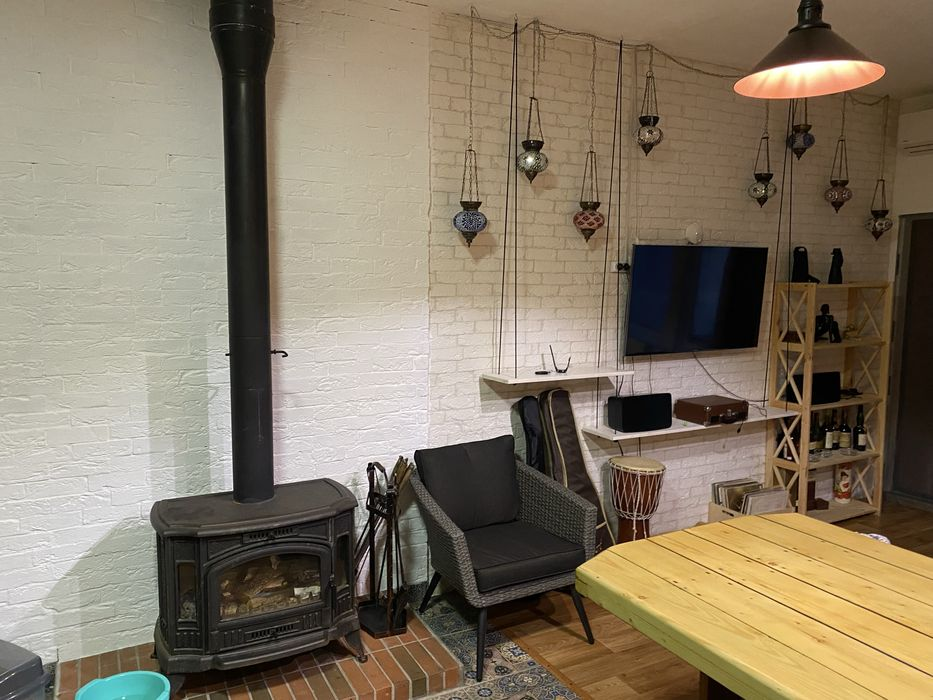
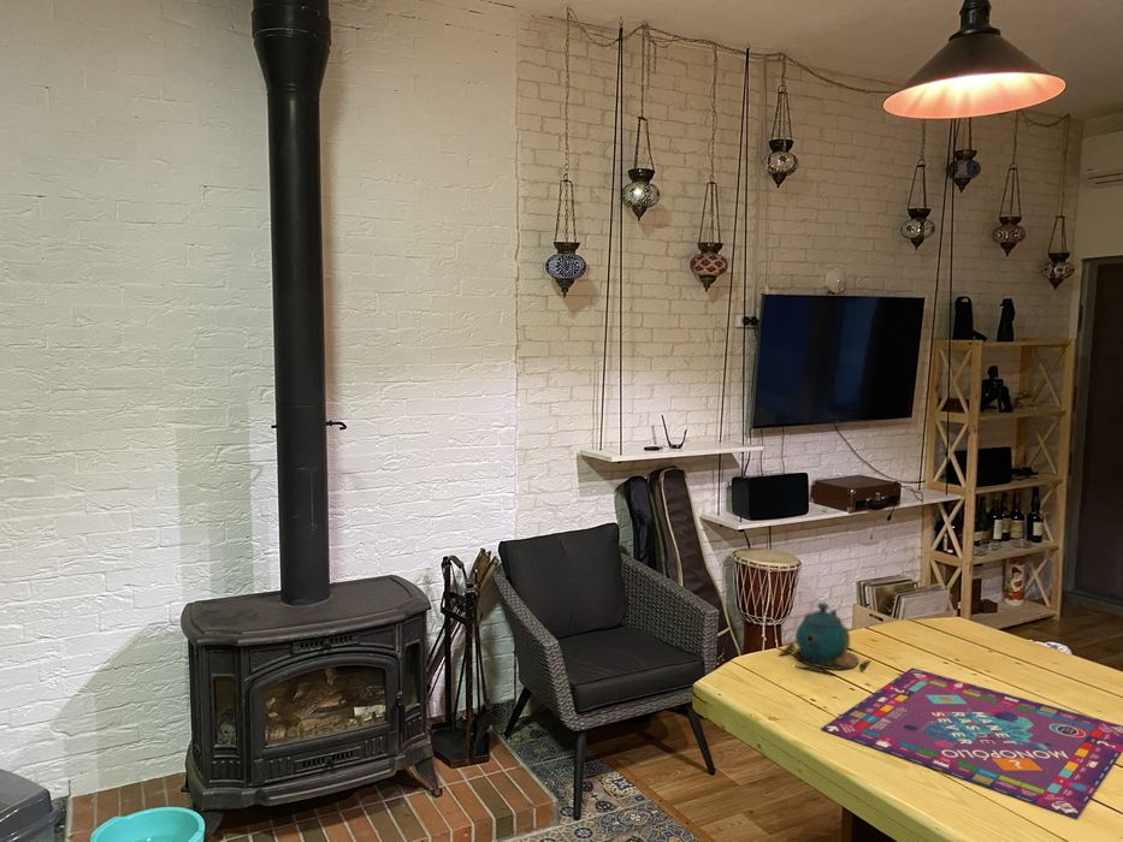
+ gameboard [820,666,1123,819]
+ teapot [778,601,873,676]
